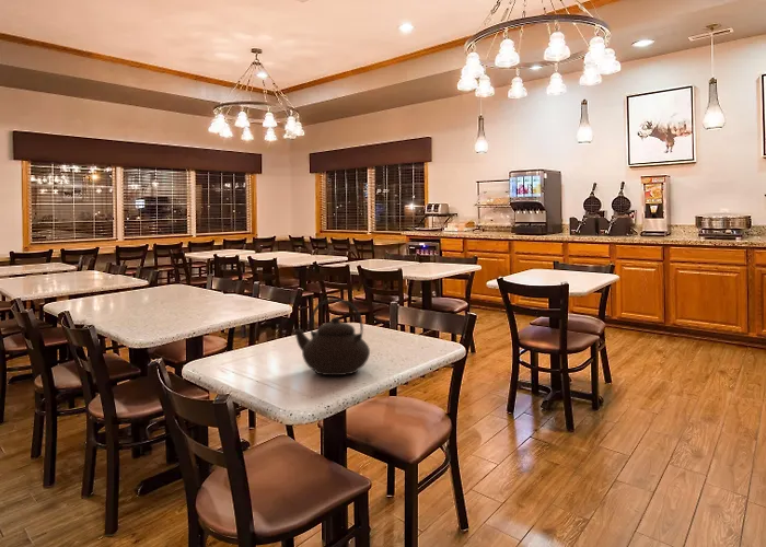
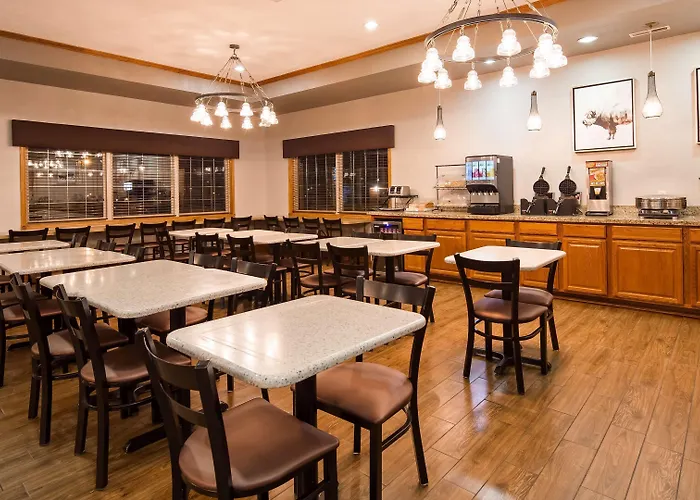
- teapot [293,298,371,376]
